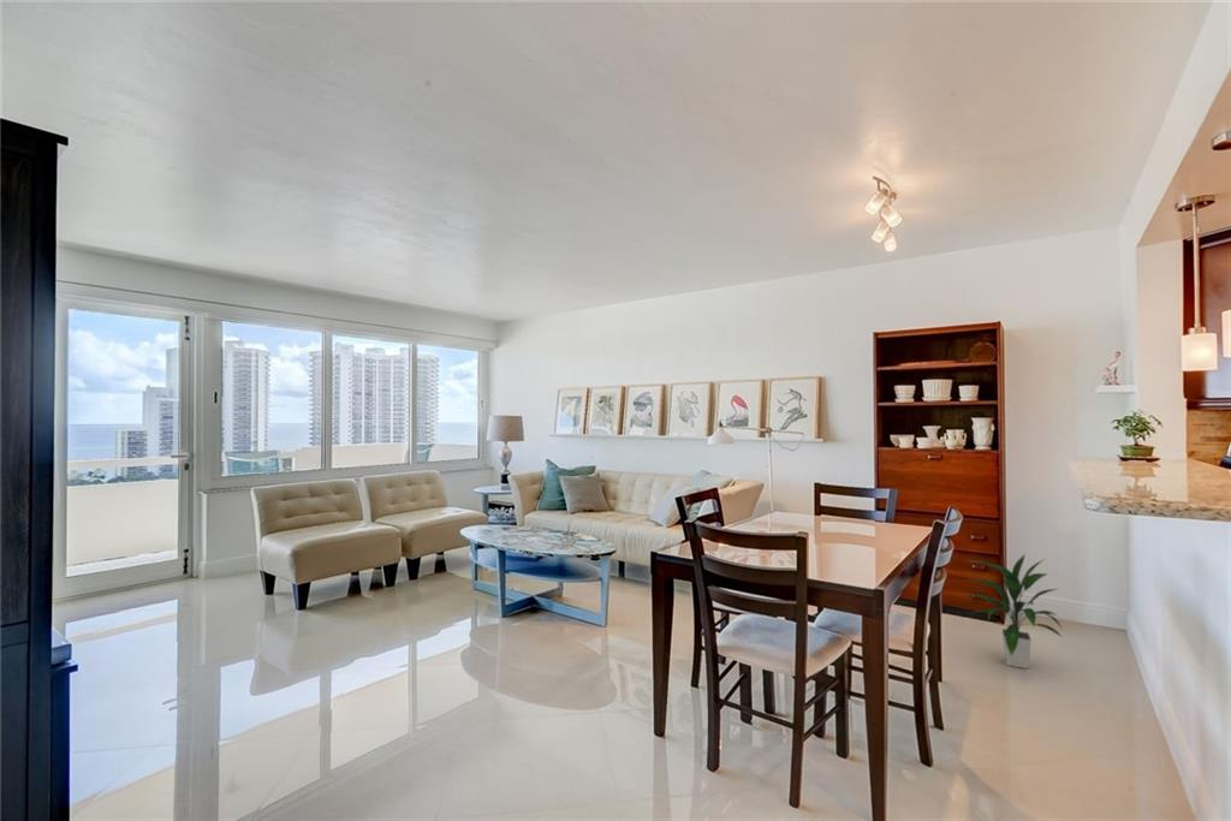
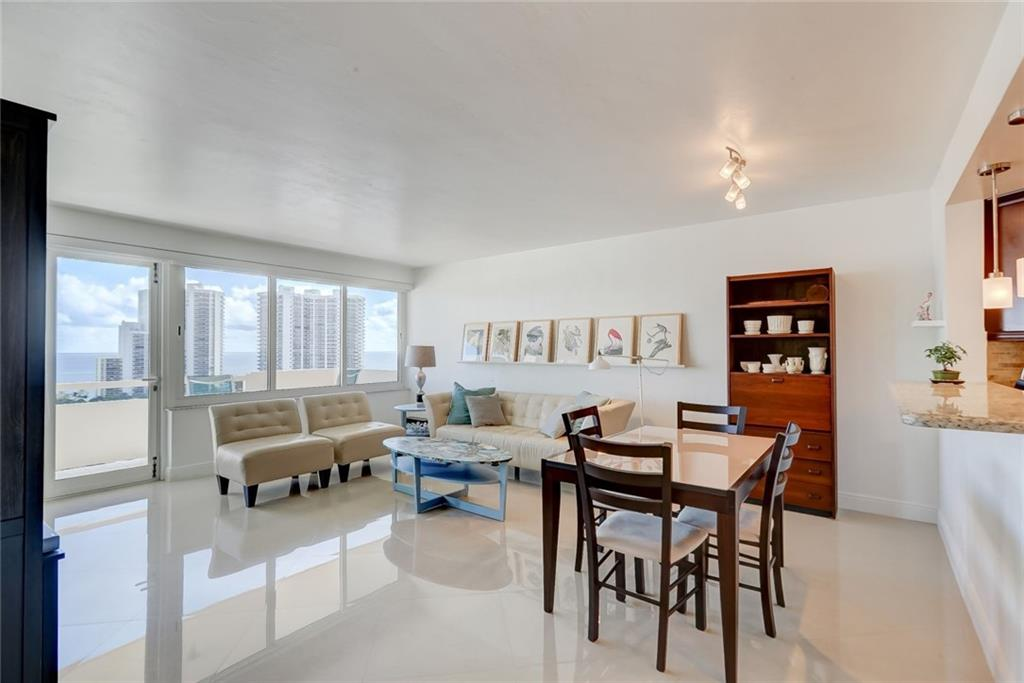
- indoor plant [964,552,1064,670]
